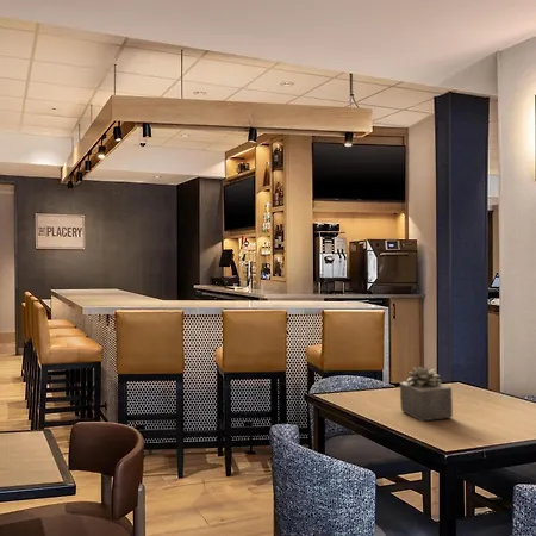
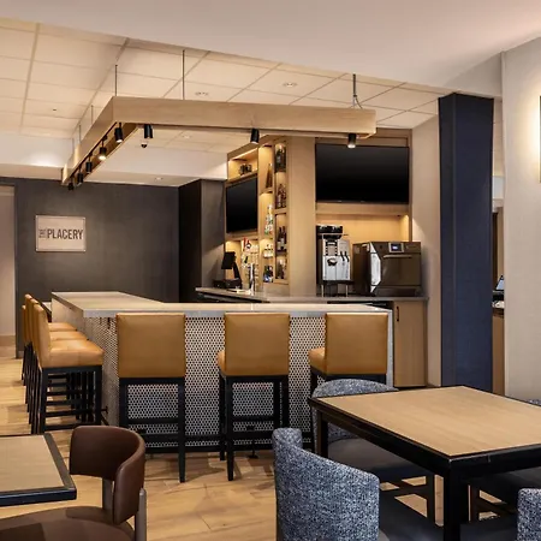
- succulent plant [399,366,454,423]
